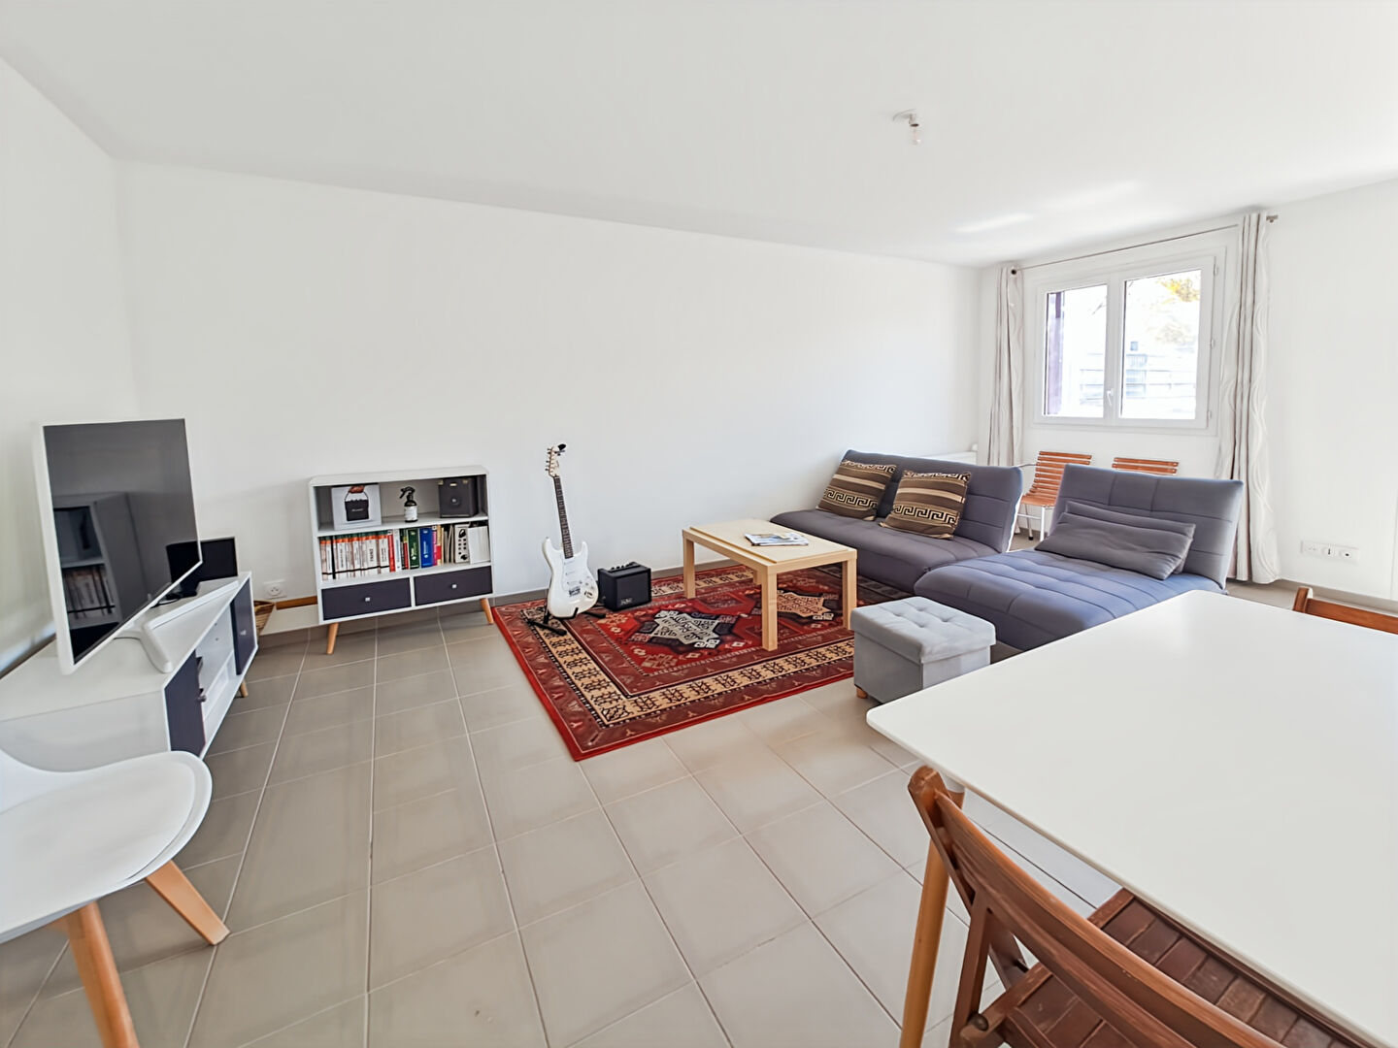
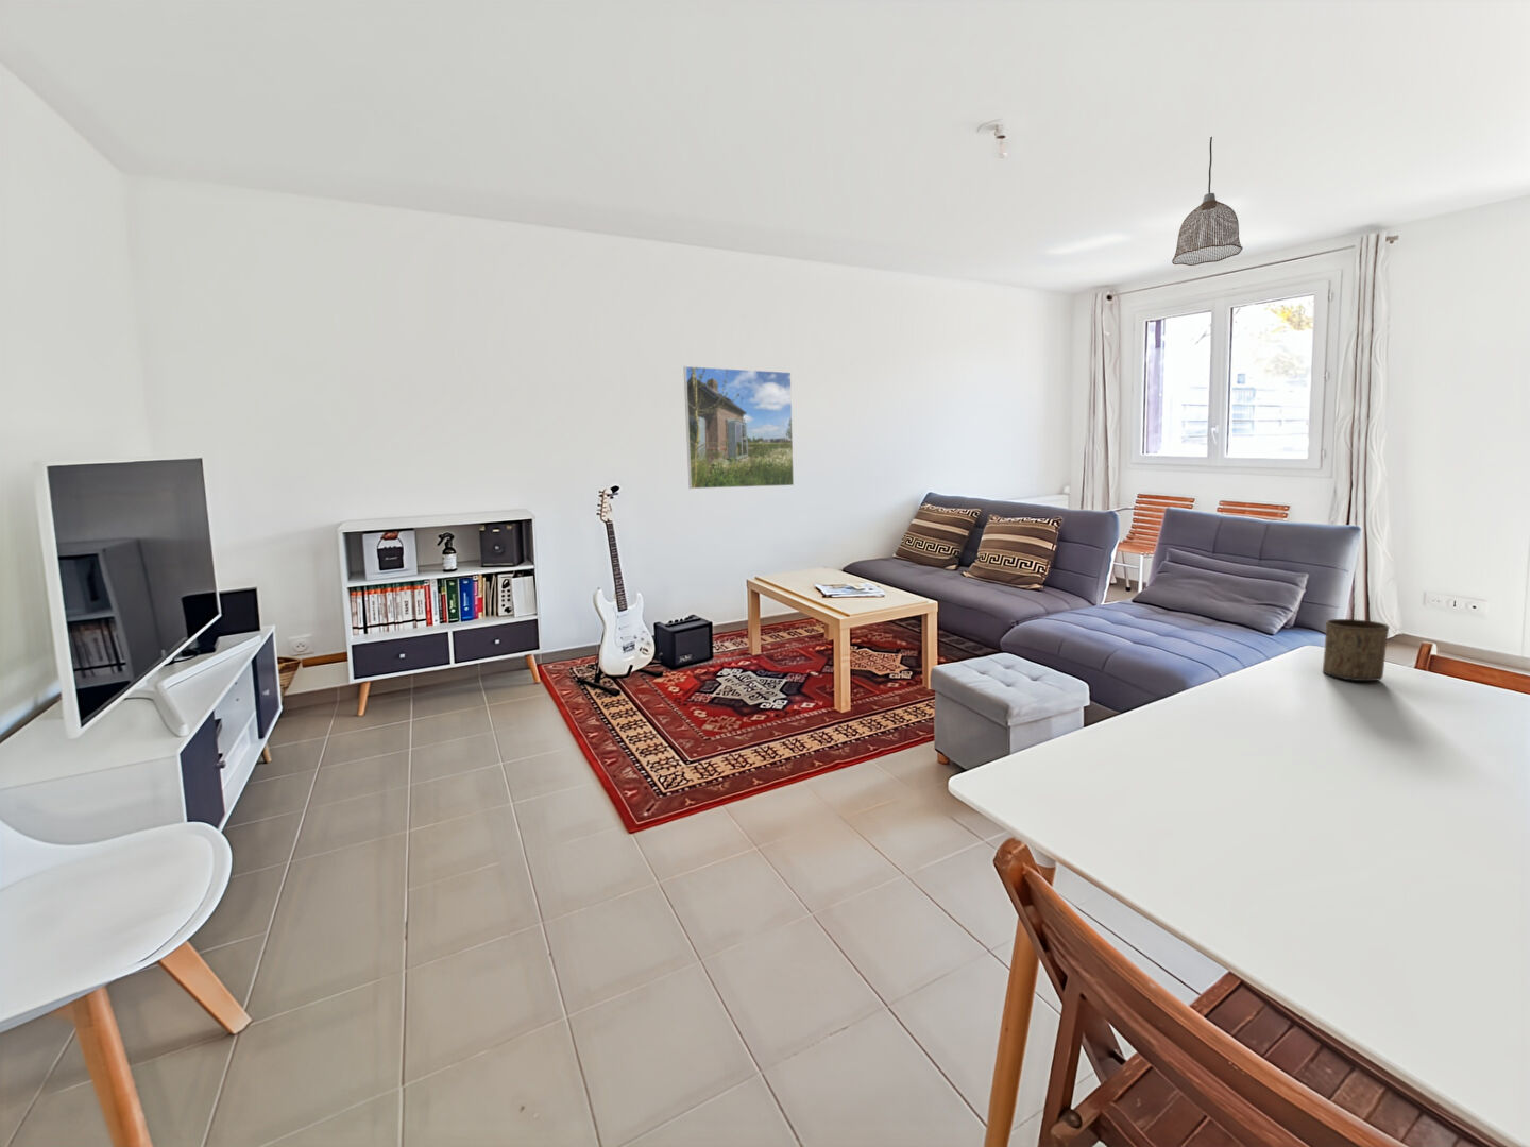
+ pendant lamp [1171,136,1244,266]
+ cup [1322,618,1390,682]
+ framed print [683,365,795,489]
